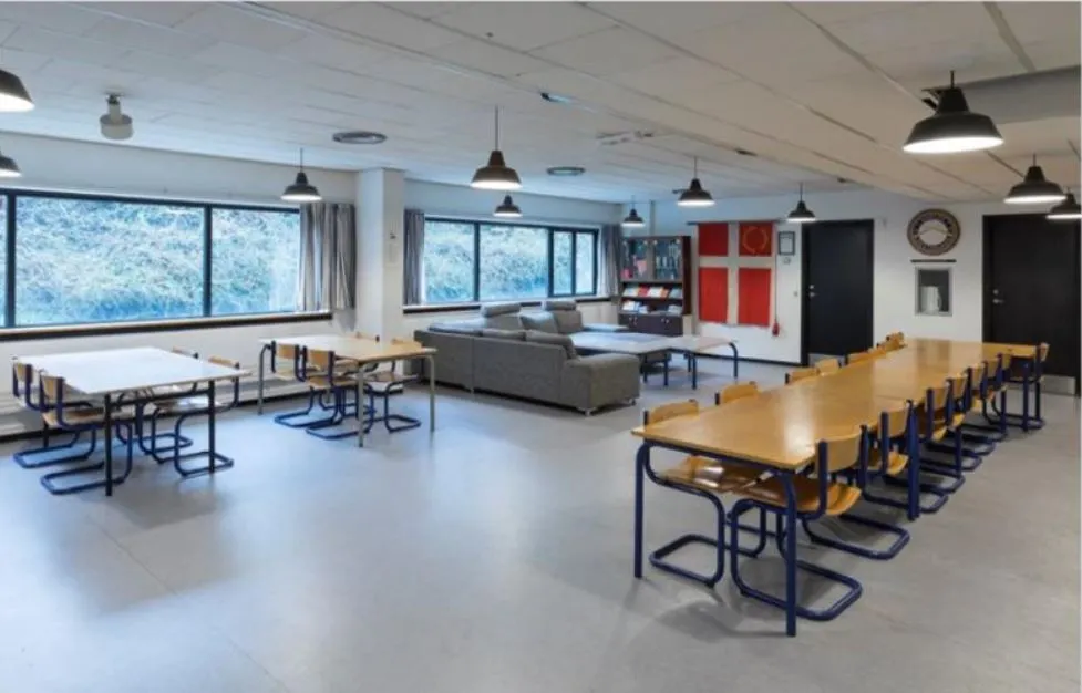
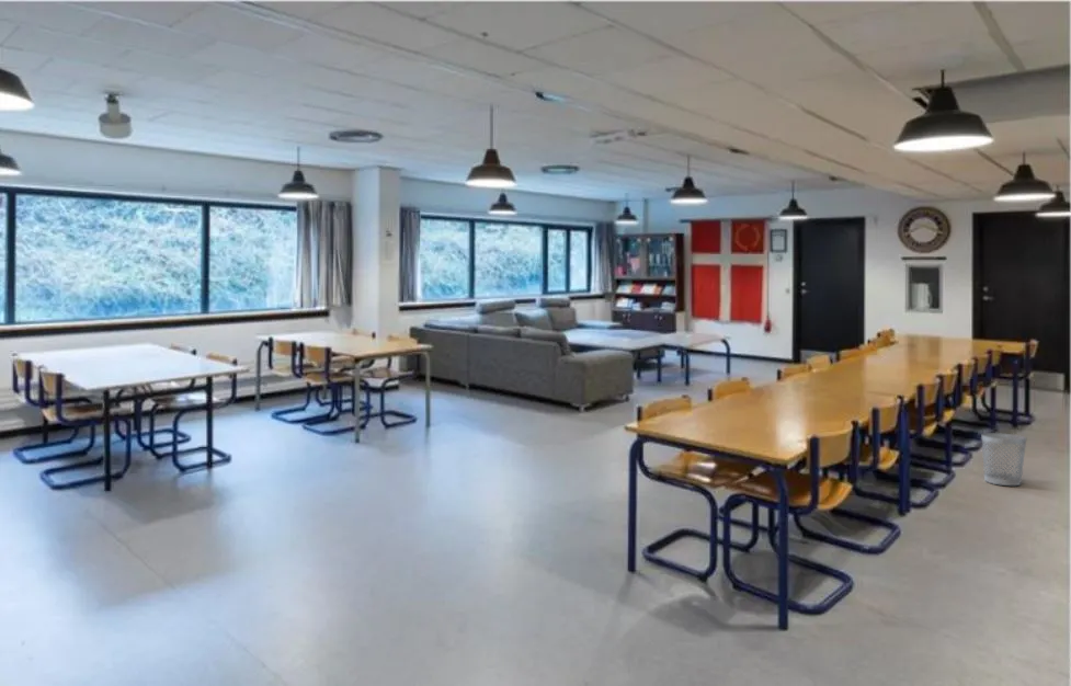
+ wastebasket [980,432,1027,487]
